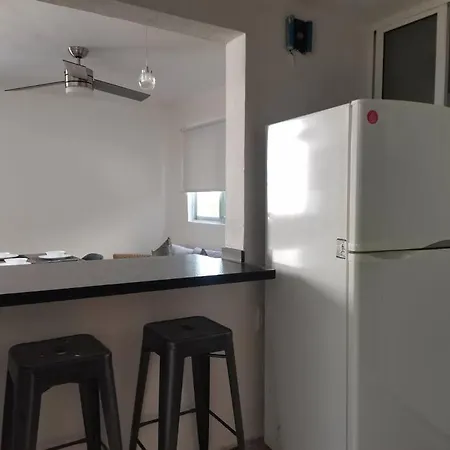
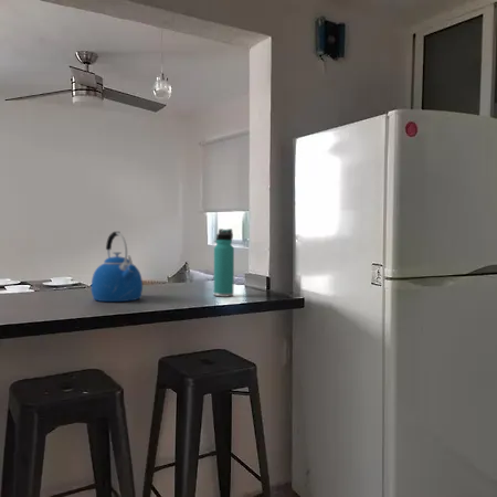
+ kettle [91,231,144,303]
+ thermos bottle [213,228,235,298]
